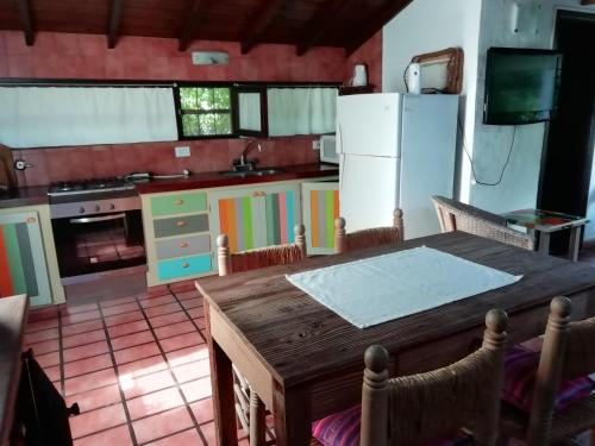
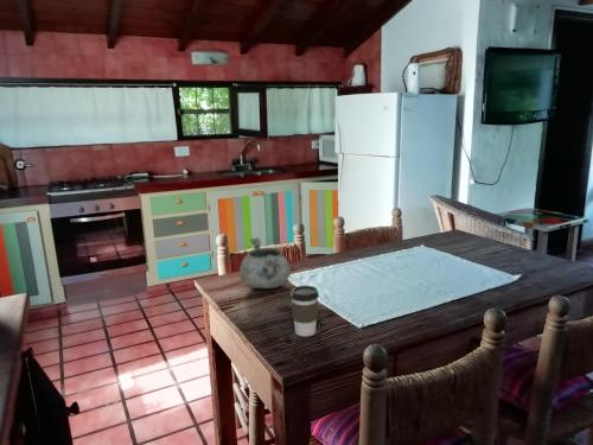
+ coffee cup [289,285,320,337]
+ decorative bowl [238,236,292,290]
